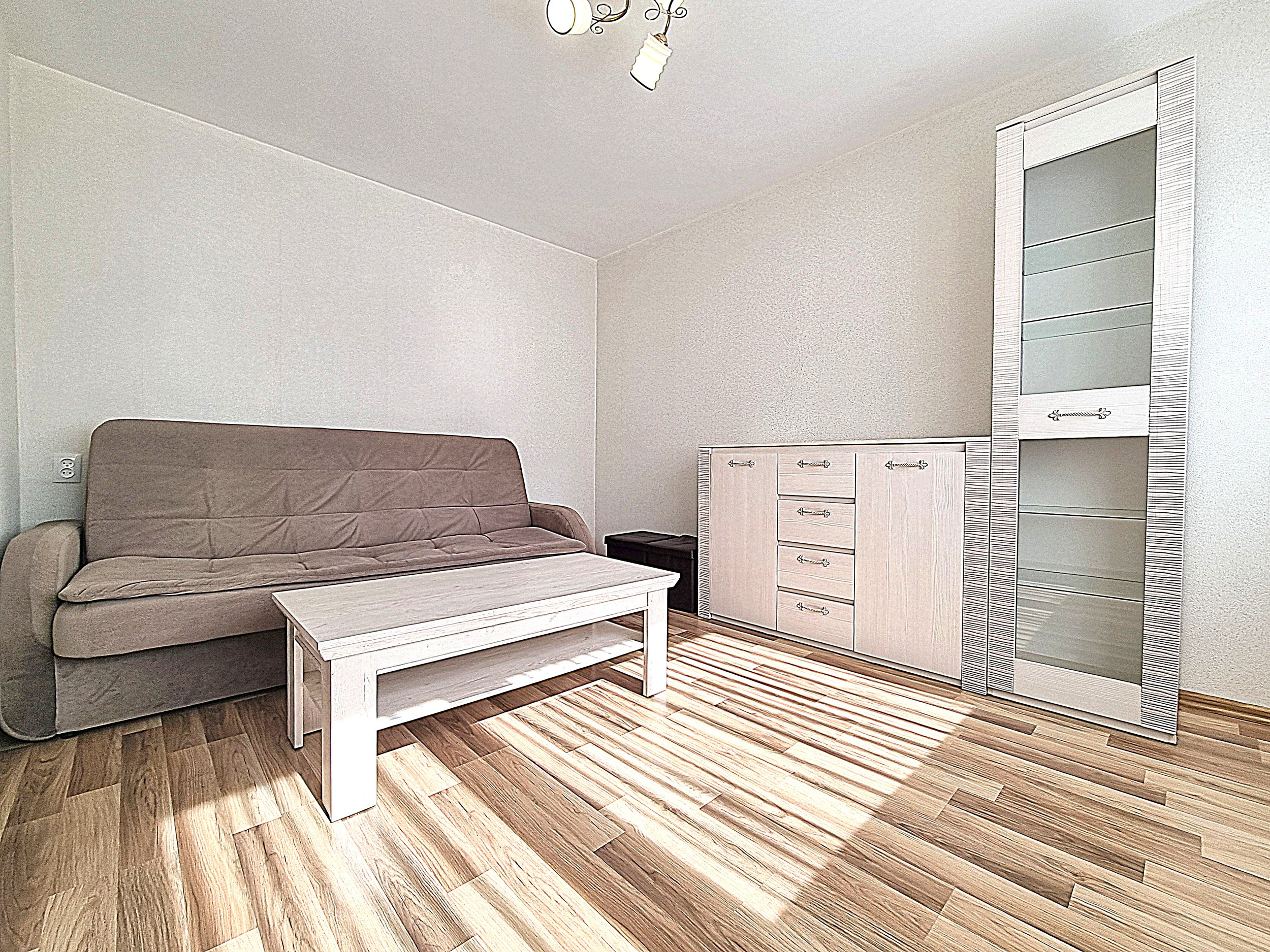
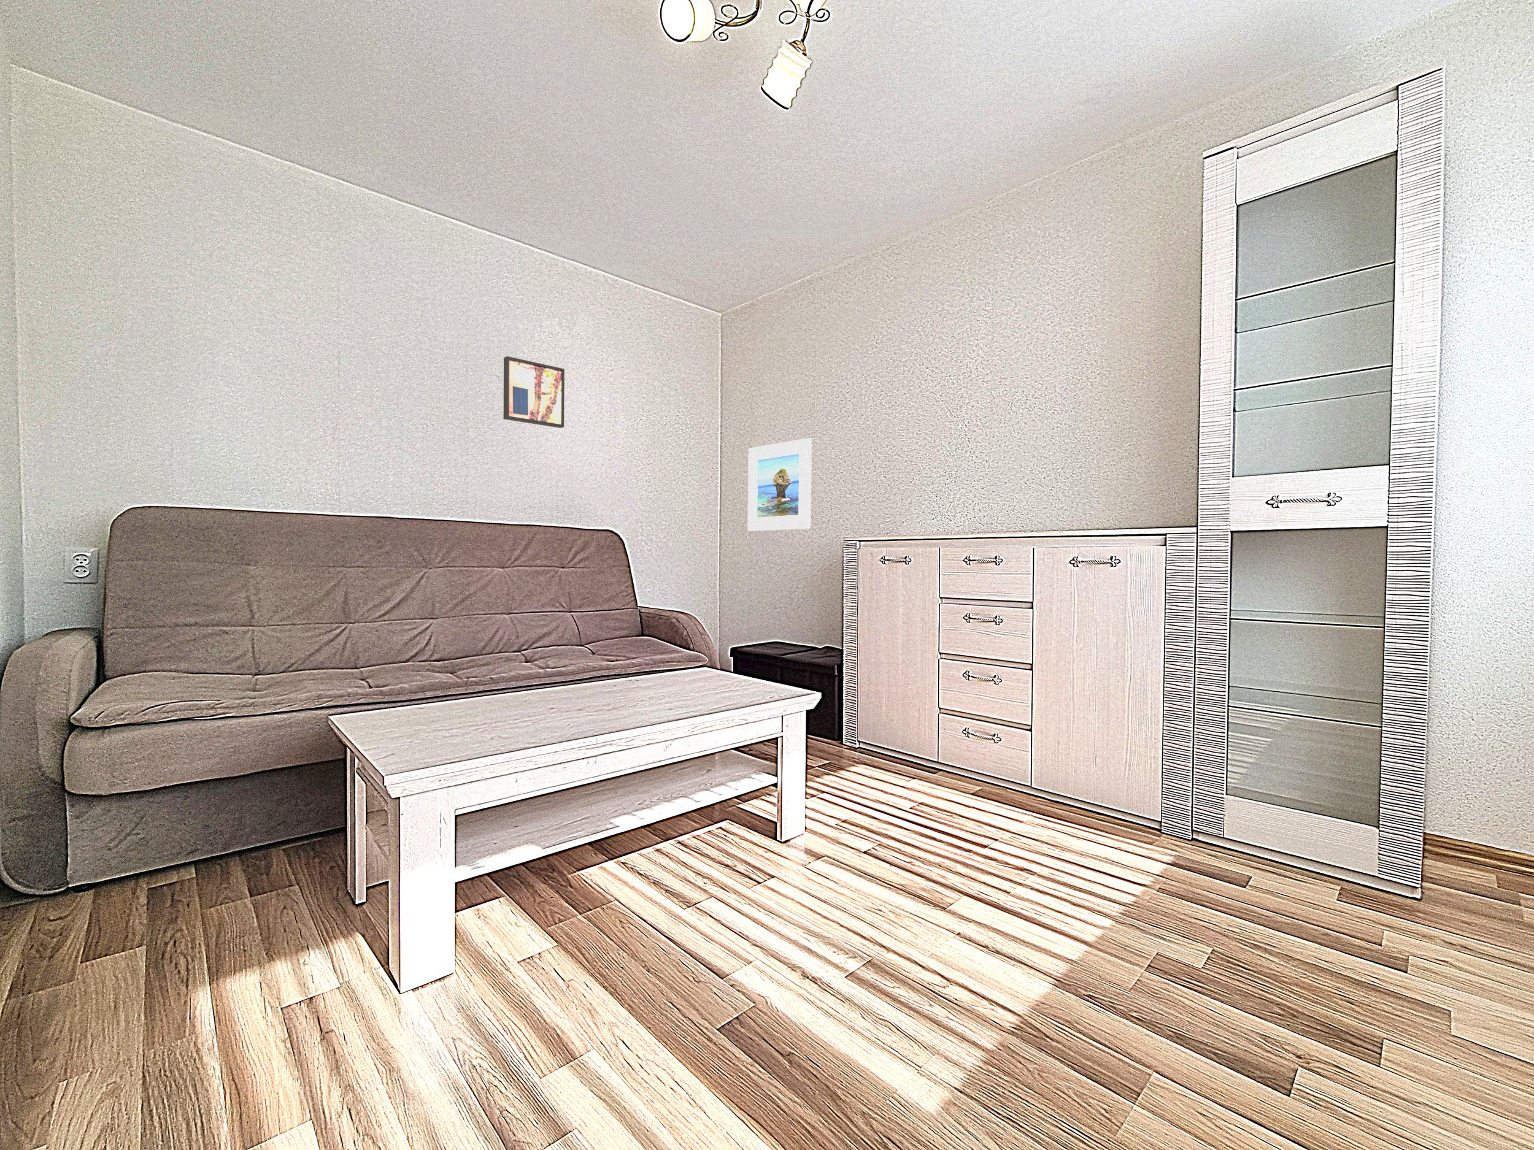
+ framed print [746,437,813,532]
+ wall art [504,355,565,429]
